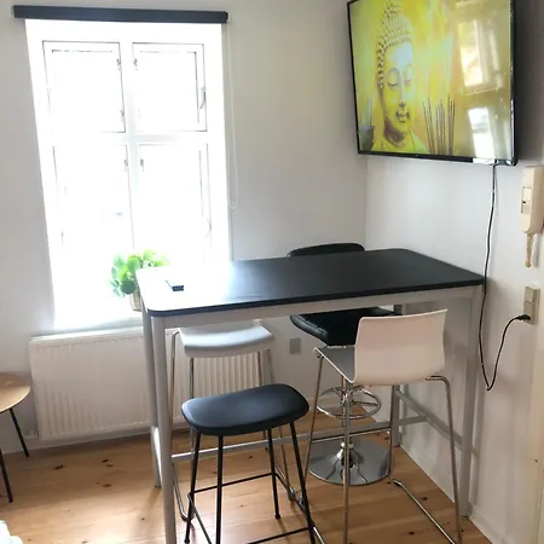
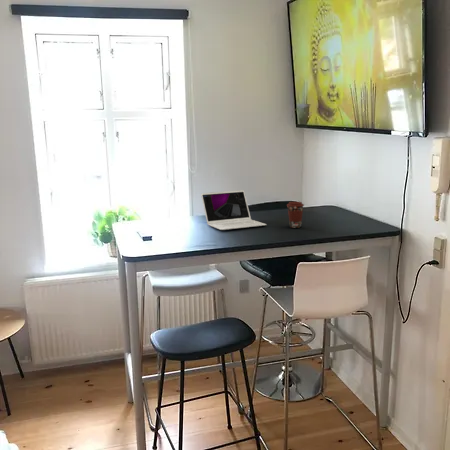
+ laptop [200,189,267,231]
+ coffee cup [286,201,305,229]
